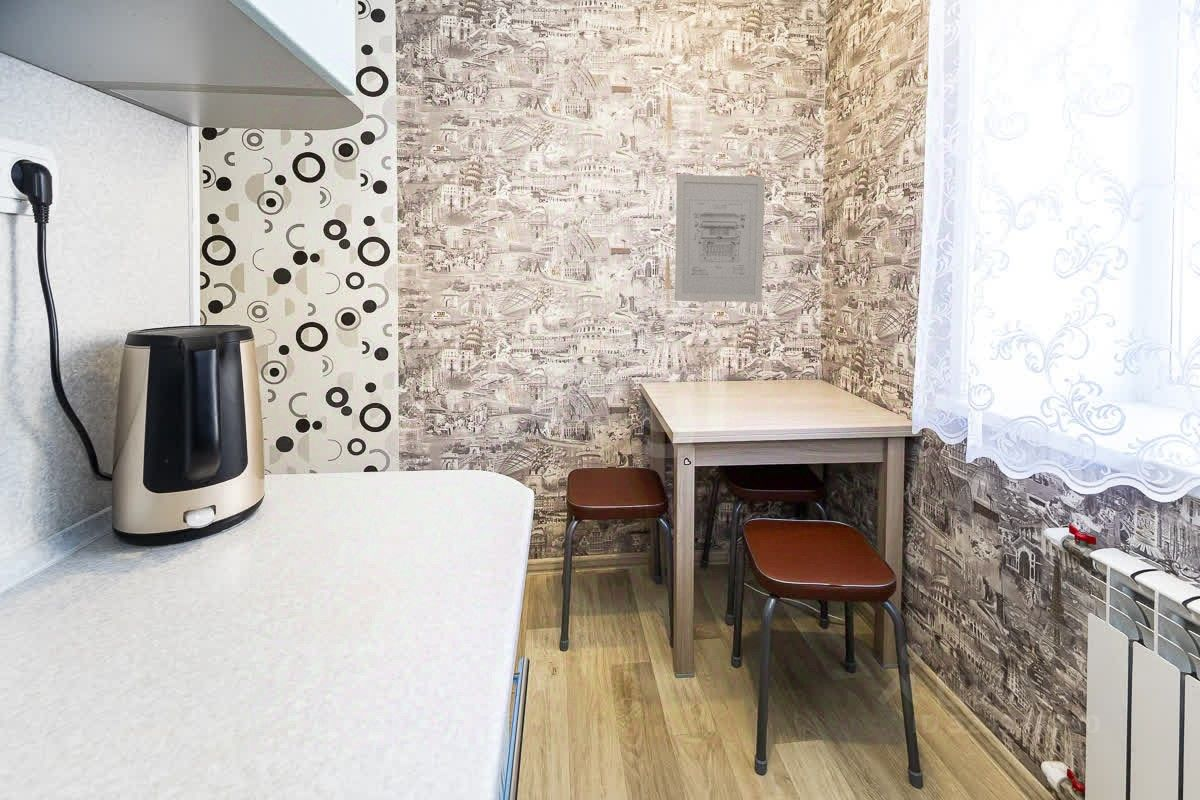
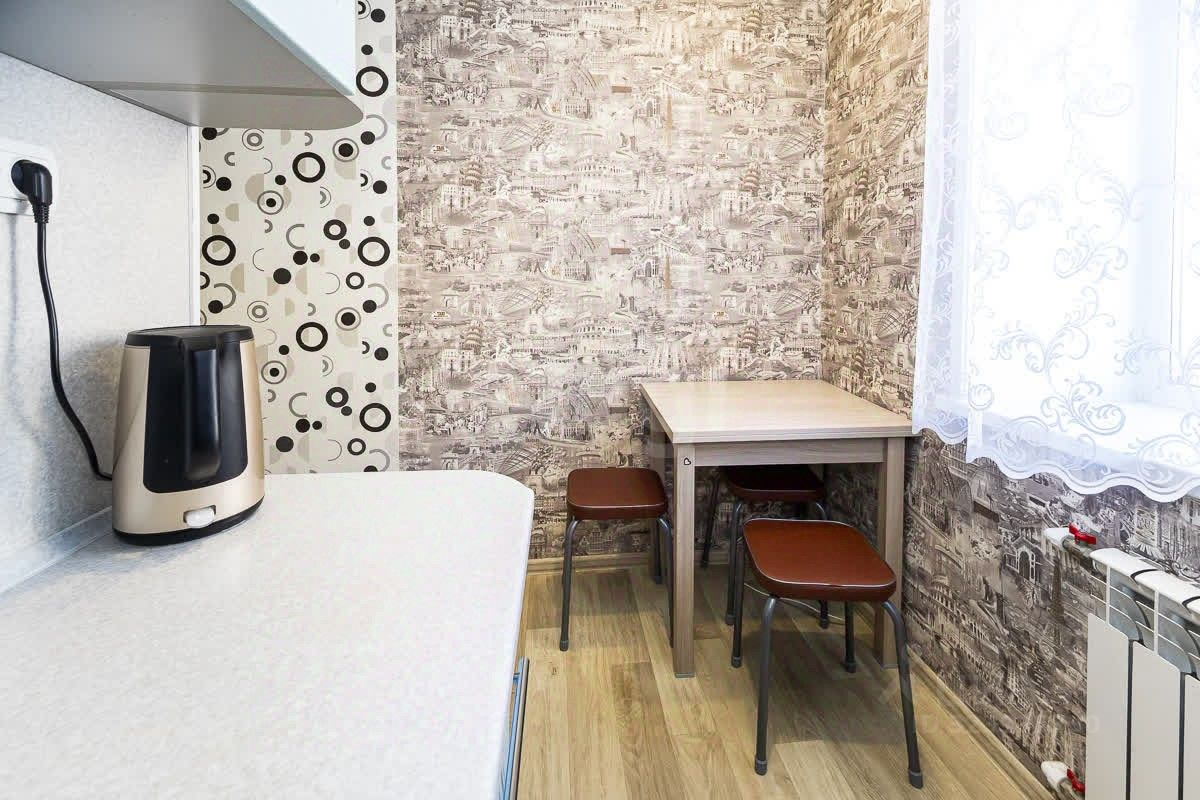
- wall art [674,174,766,303]
